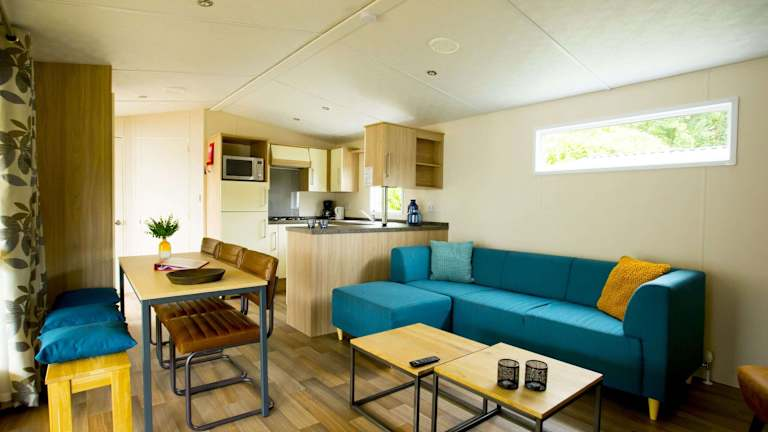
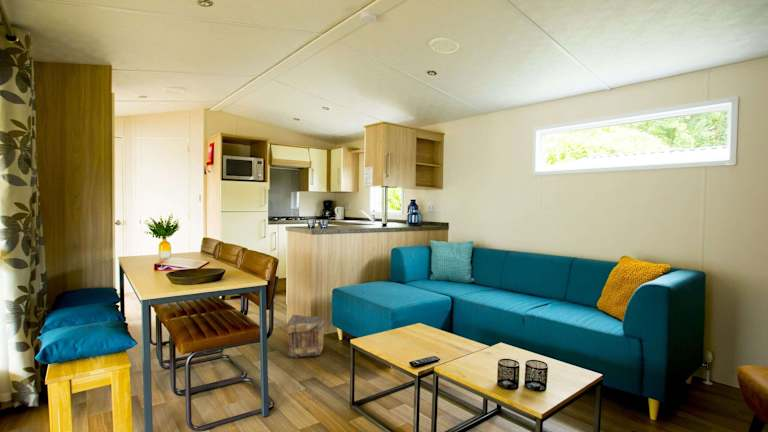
+ pouch [285,314,326,359]
